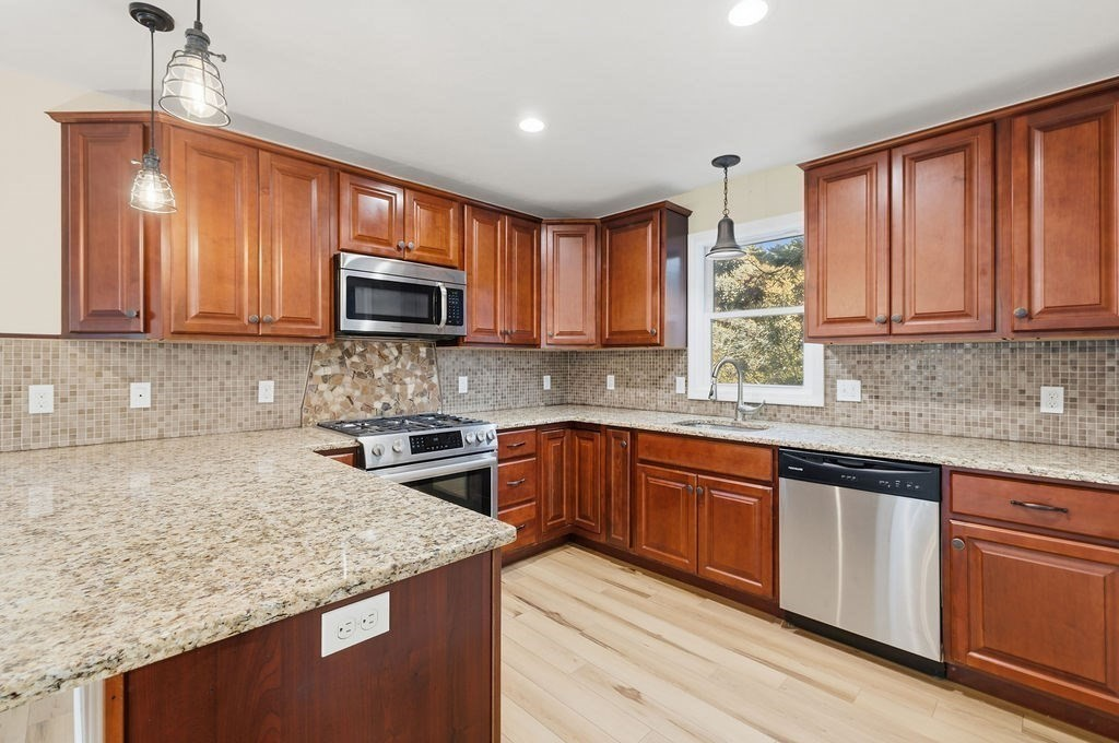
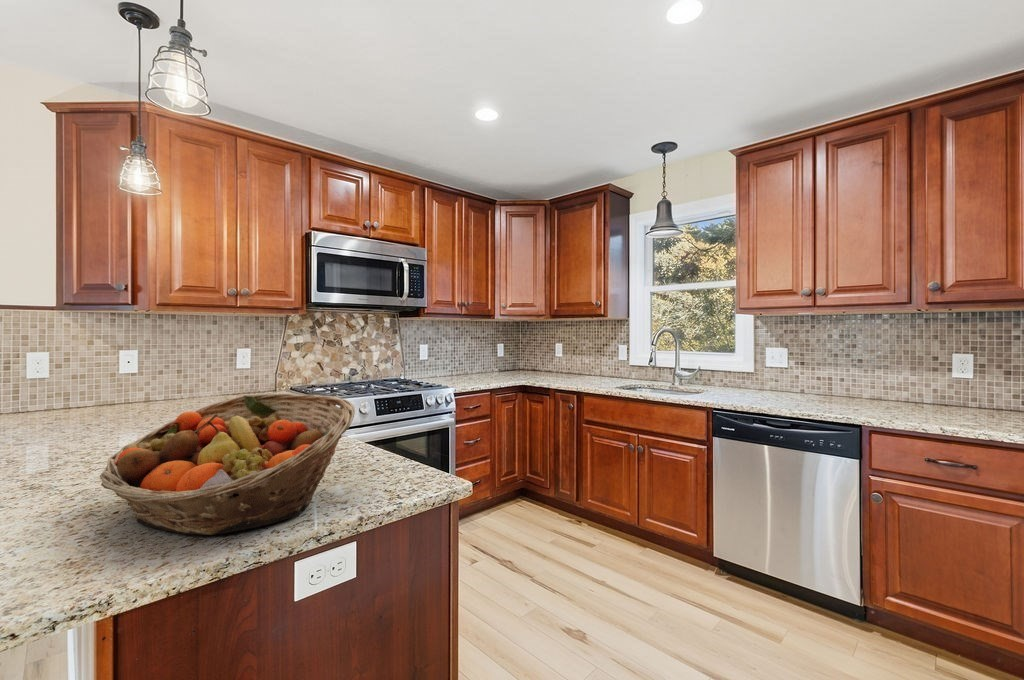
+ fruit basket [99,393,356,536]
